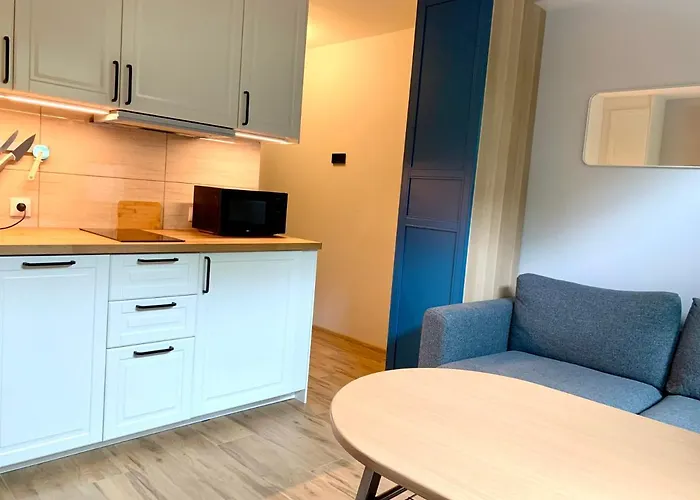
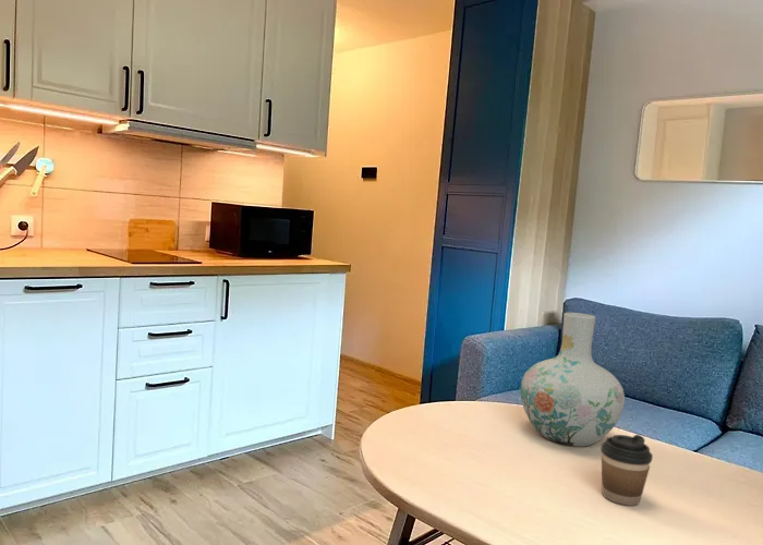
+ vase [520,312,626,448]
+ coffee cup [600,434,654,507]
